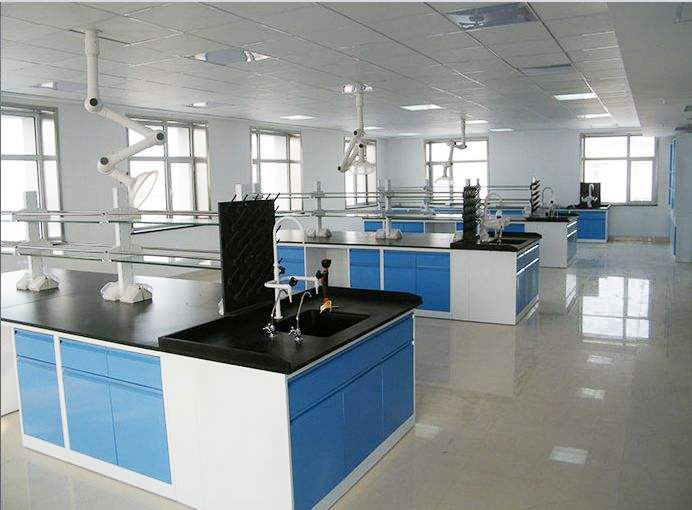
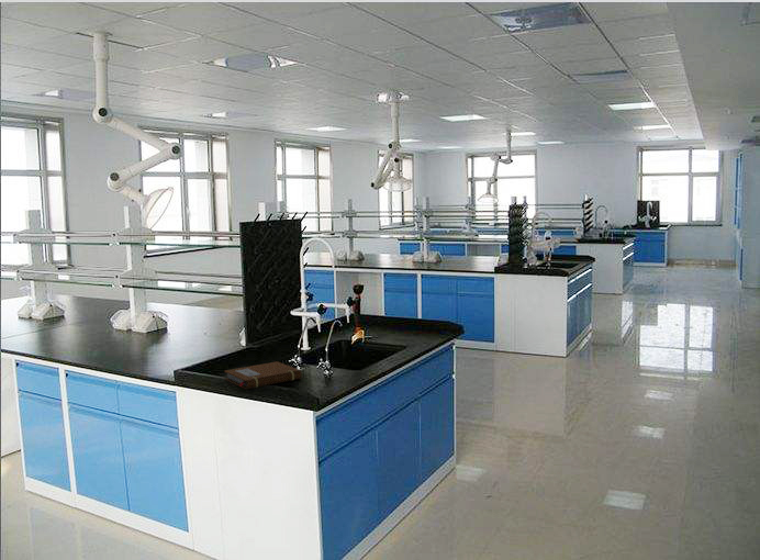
+ notebook [223,360,303,390]
